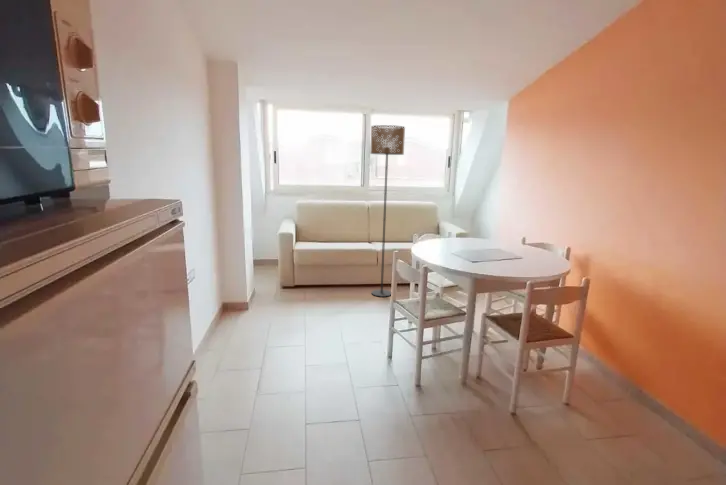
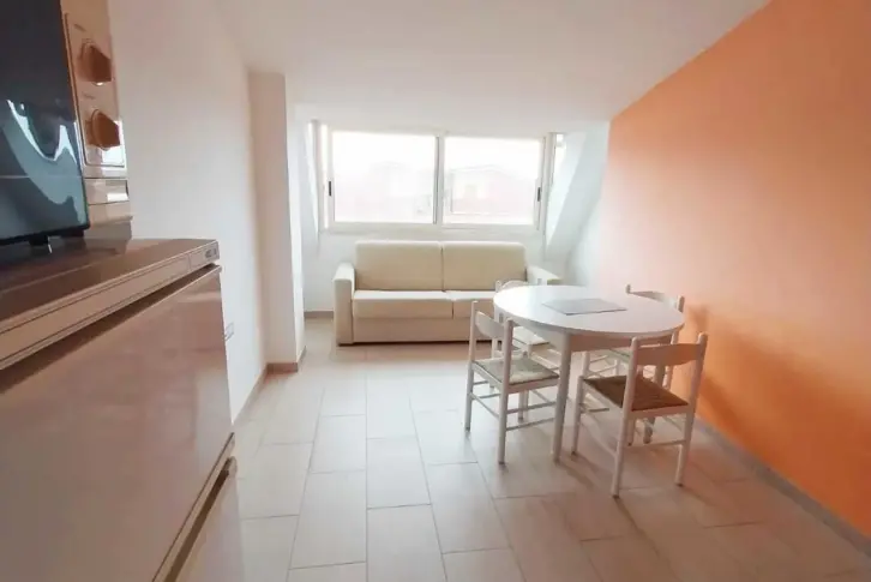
- floor lamp [369,124,406,298]
